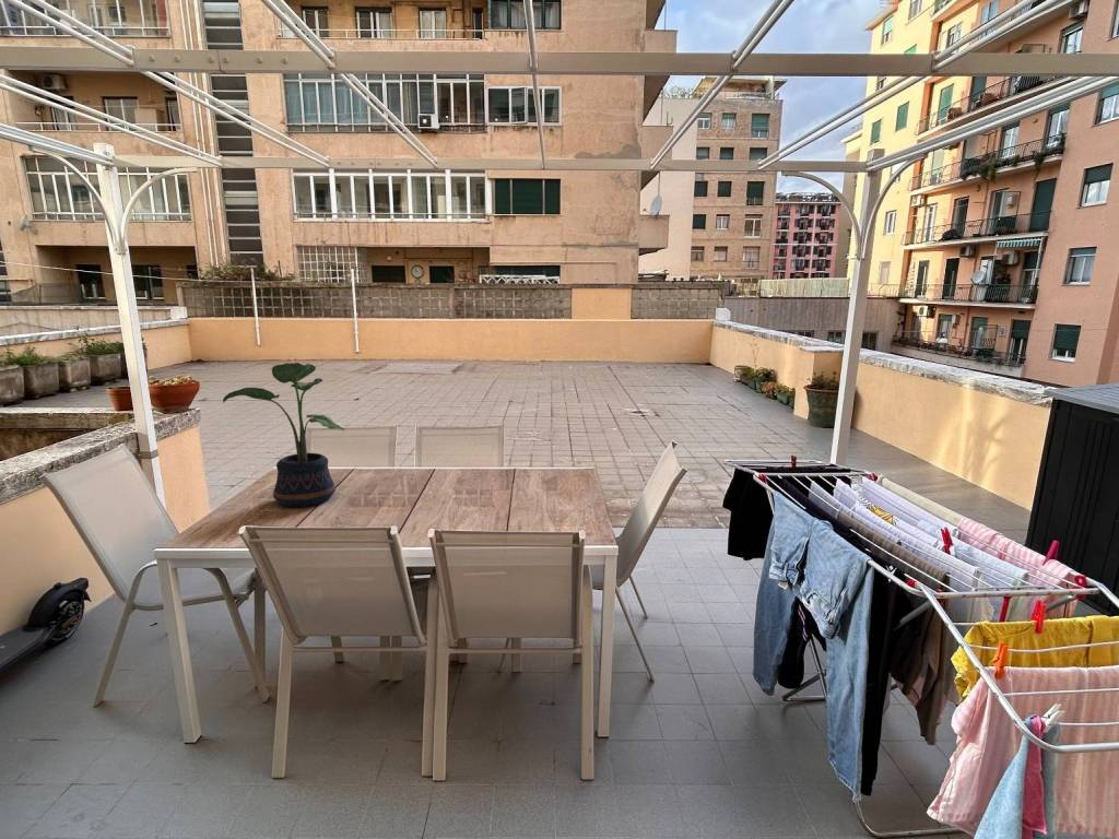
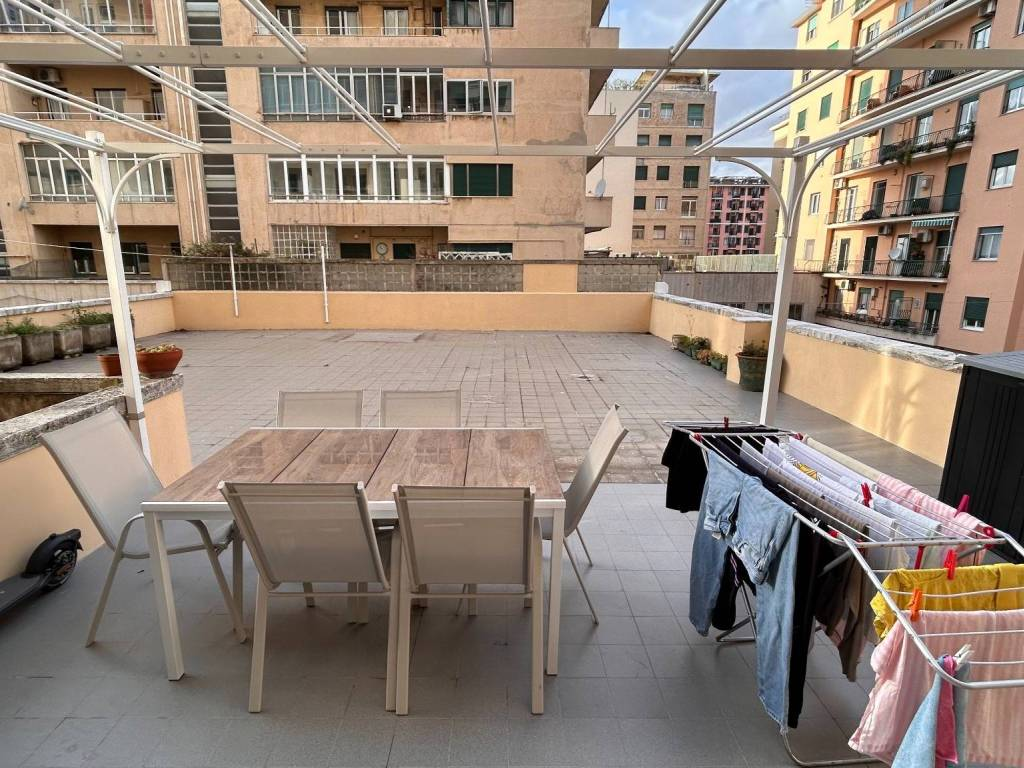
- potted plant [222,362,345,508]
